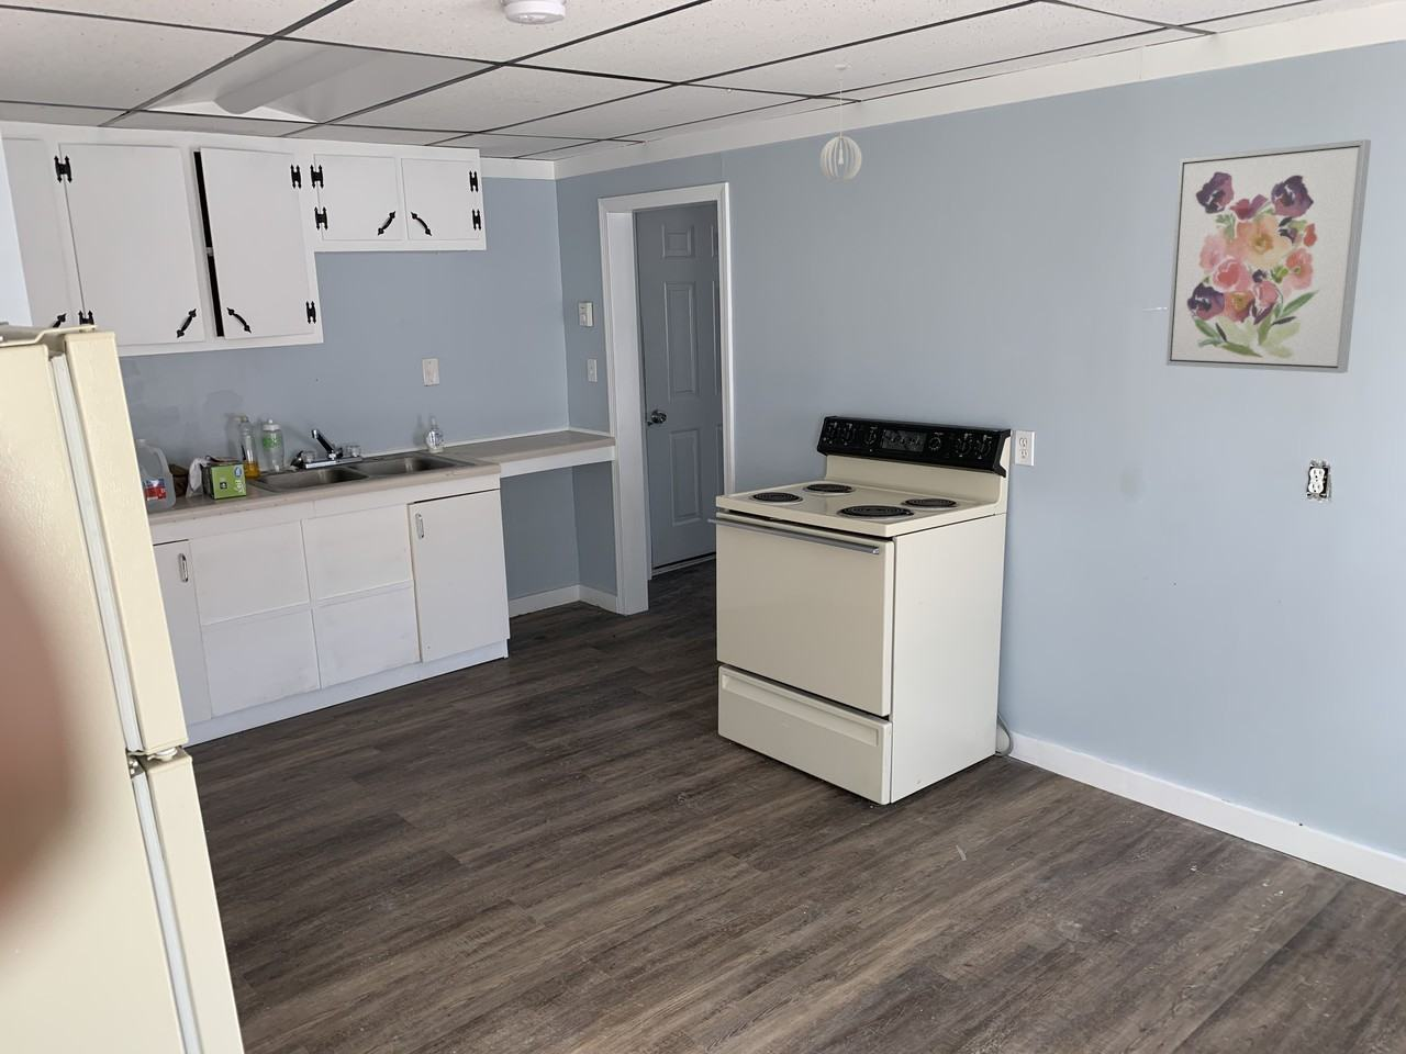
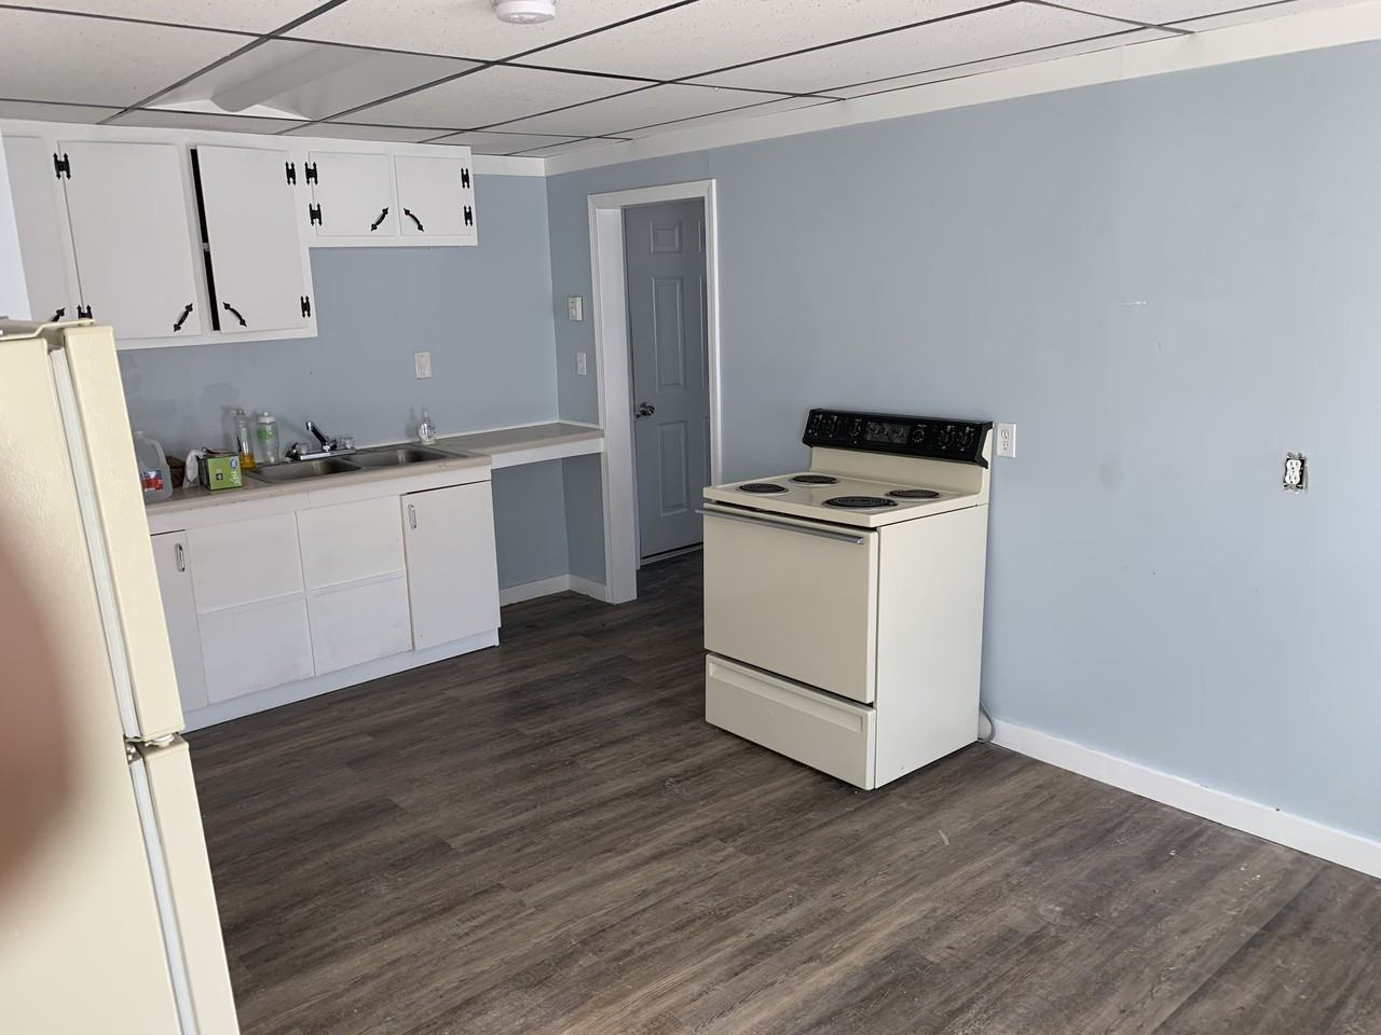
- wall art [1166,138,1372,374]
- pendant light [819,64,862,183]
